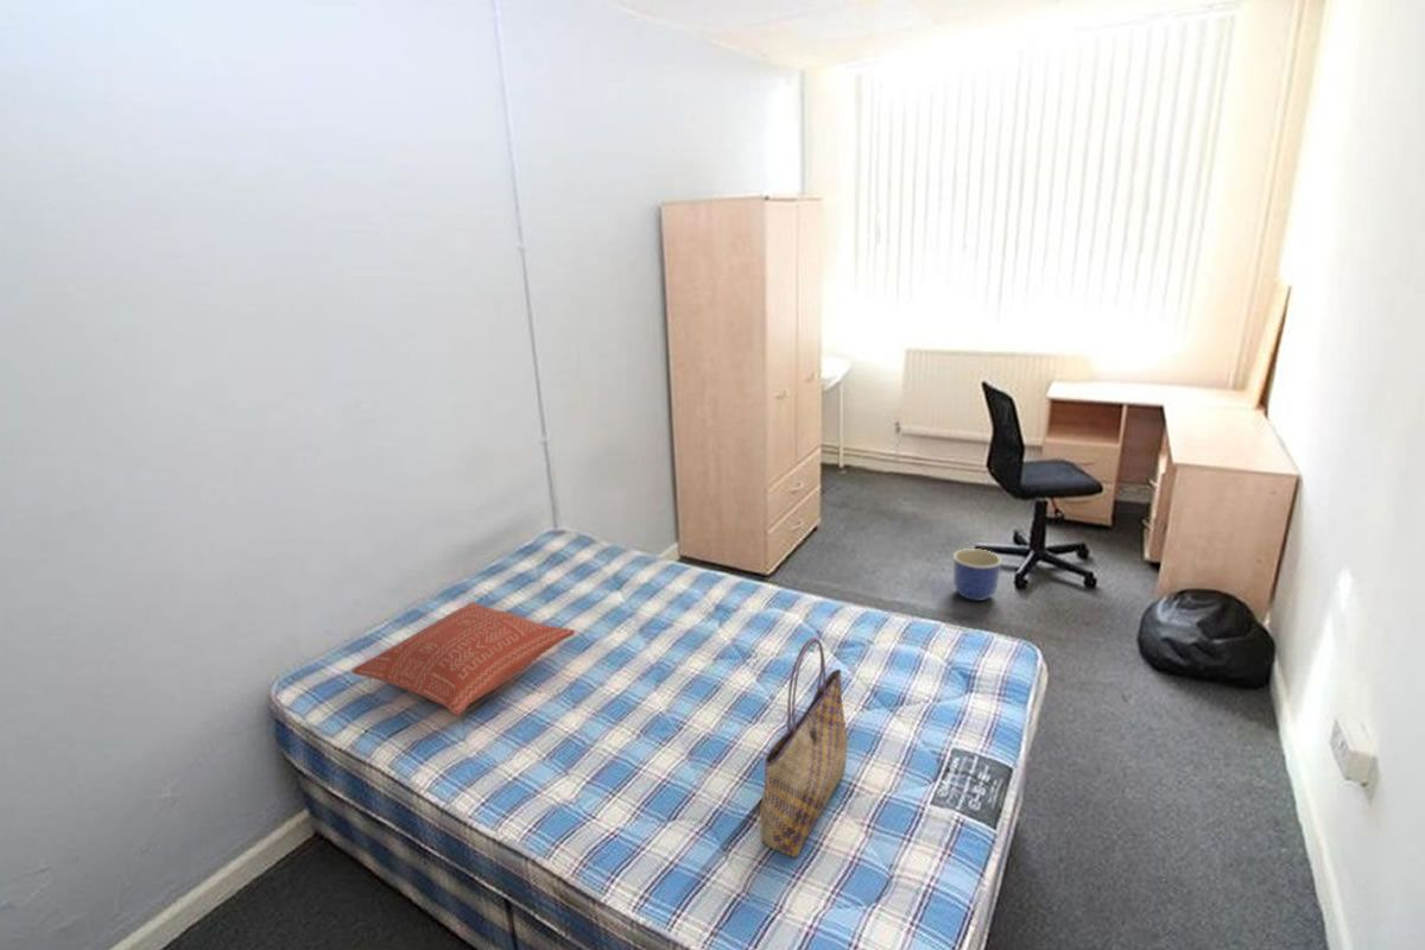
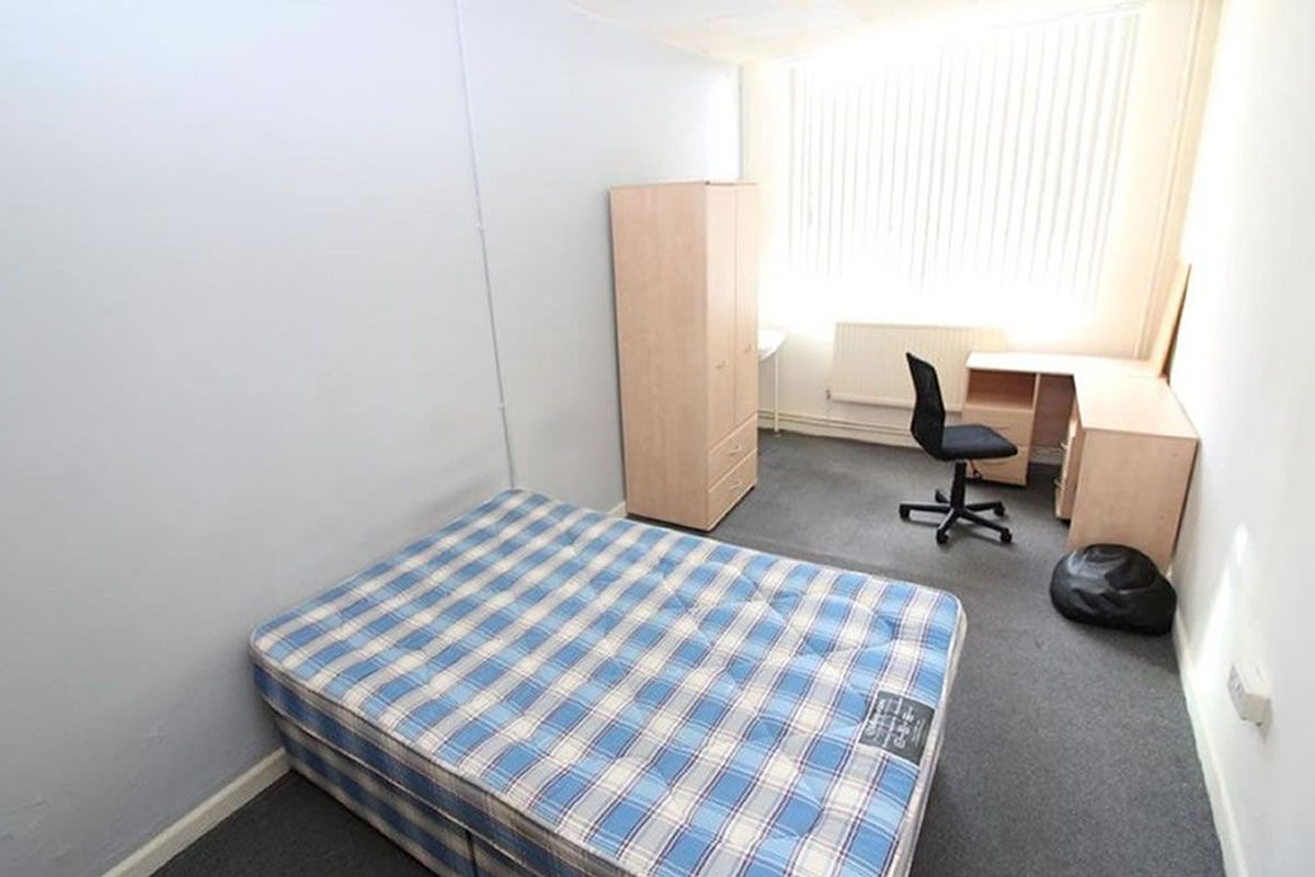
- planter [952,547,1002,602]
- pillow [350,602,576,716]
- tote bag [759,635,848,860]
